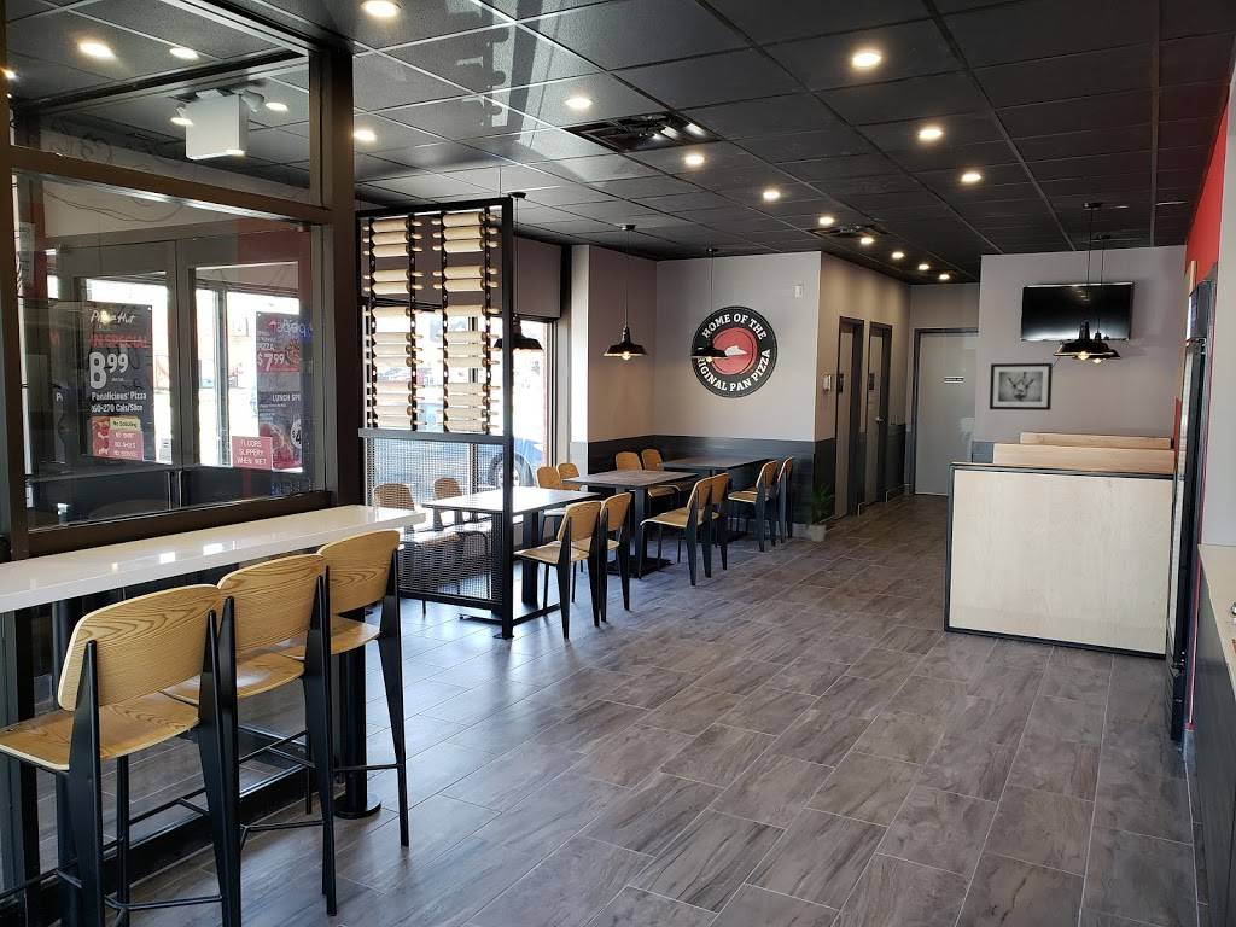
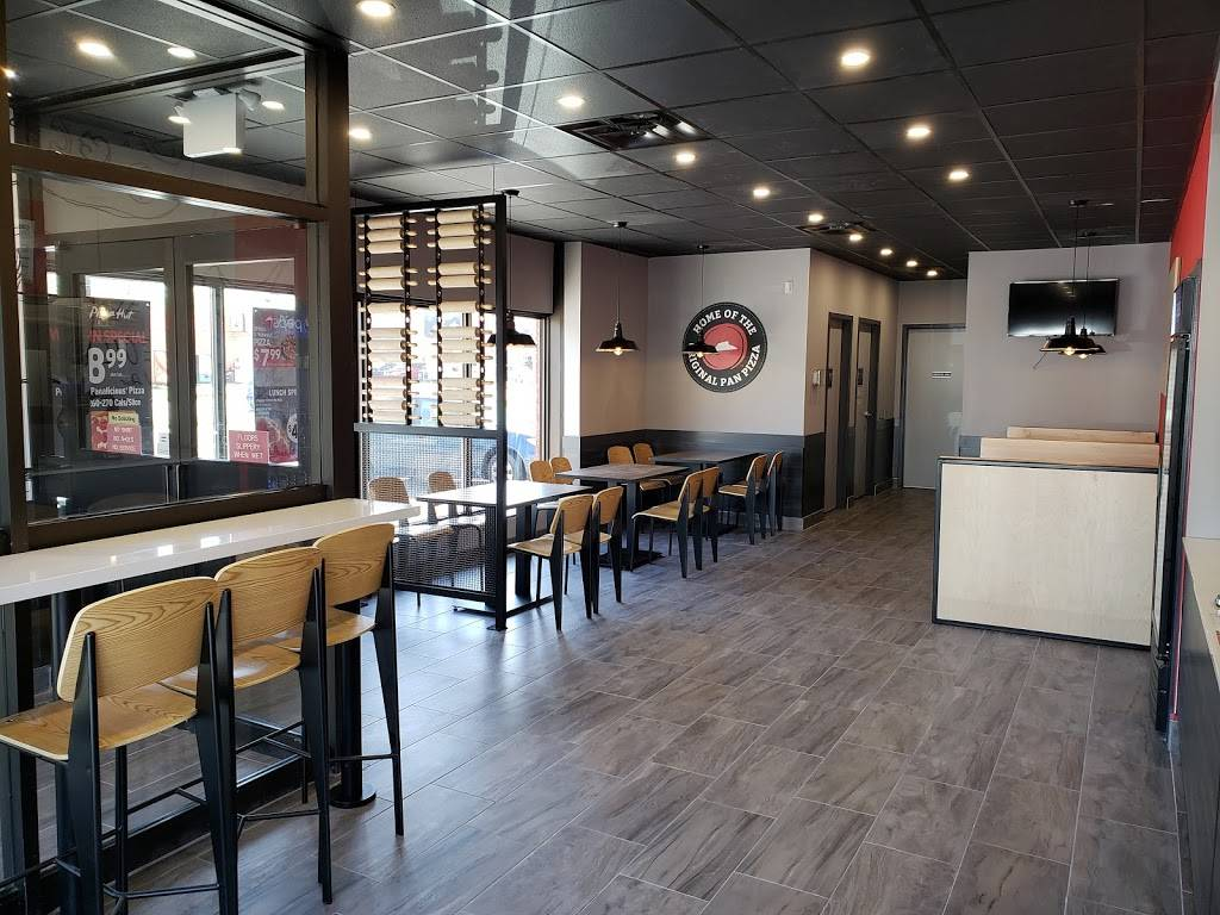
- wall art [989,362,1054,412]
- indoor plant [798,482,843,543]
